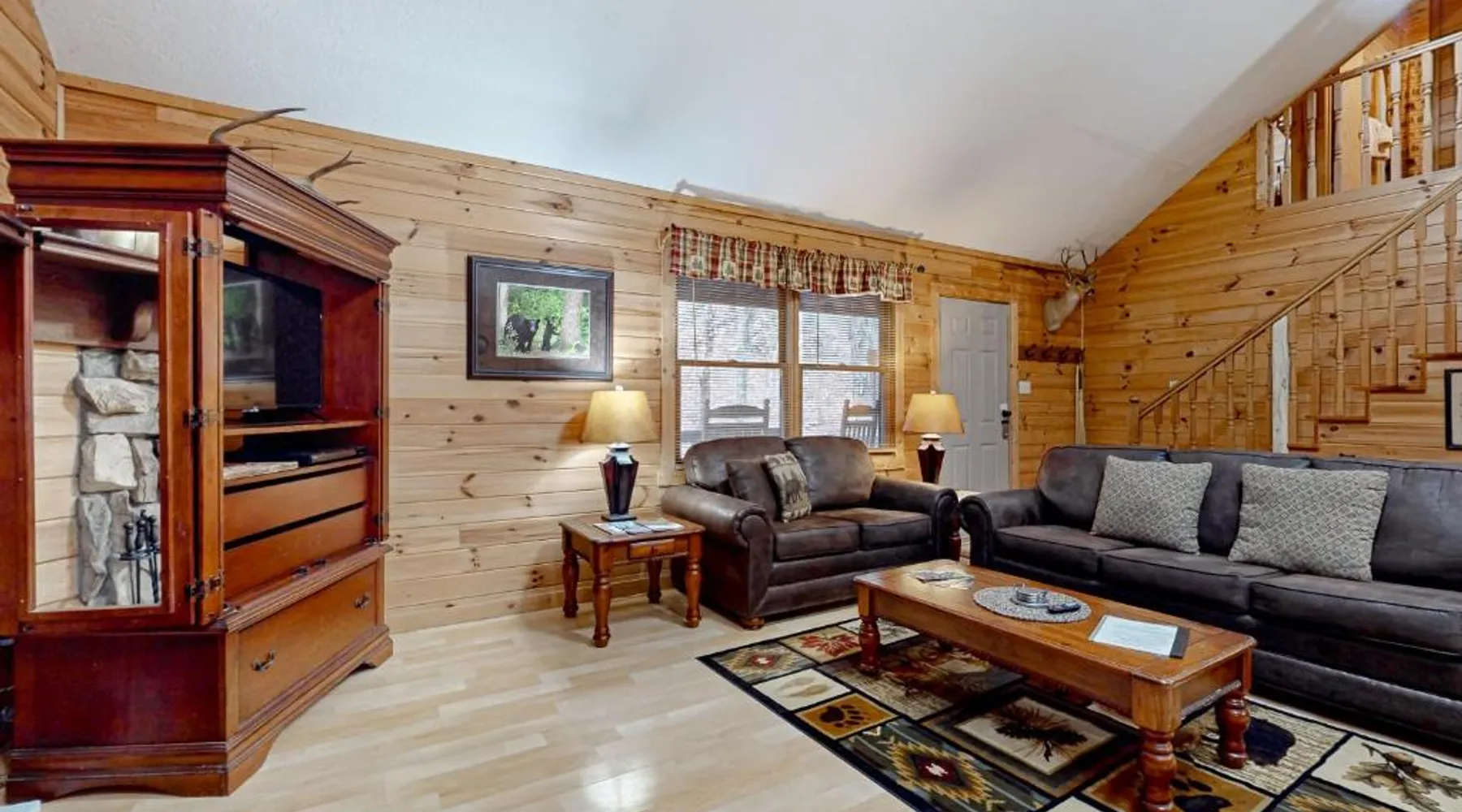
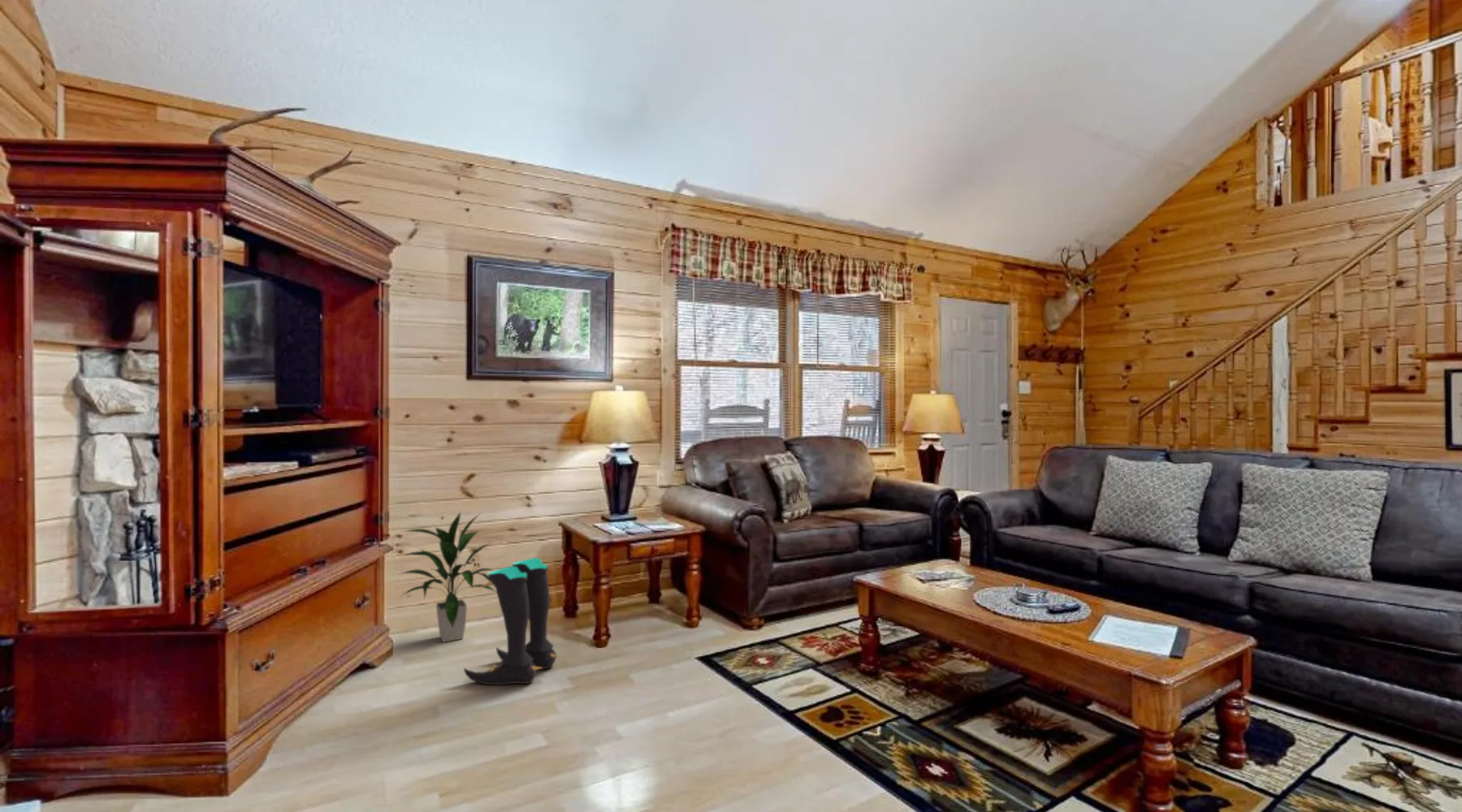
+ indoor plant [396,510,496,643]
+ boots [463,557,560,686]
